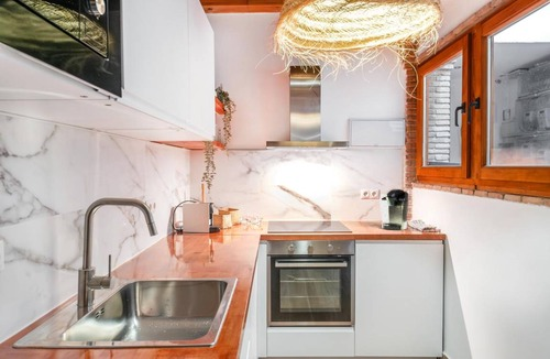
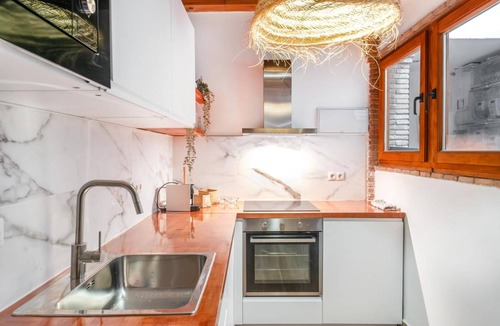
- coffee maker [380,188,409,231]
